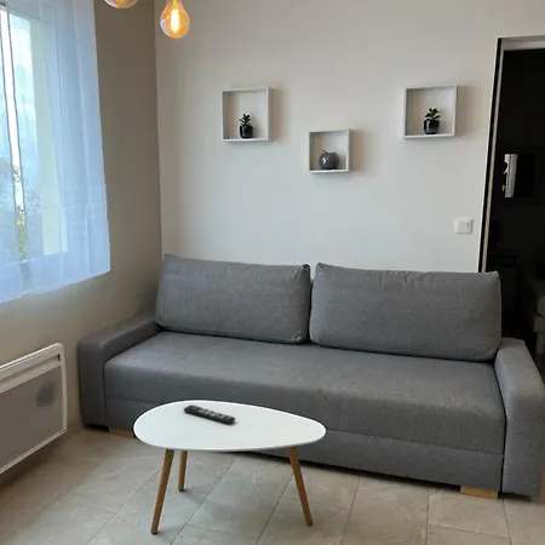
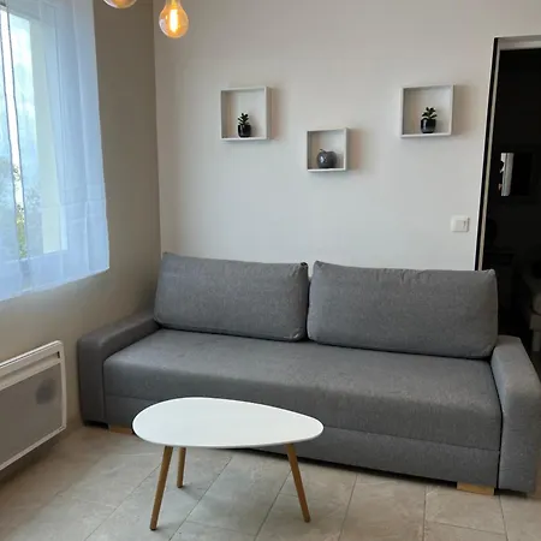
- remote control [183,403,236,425]
